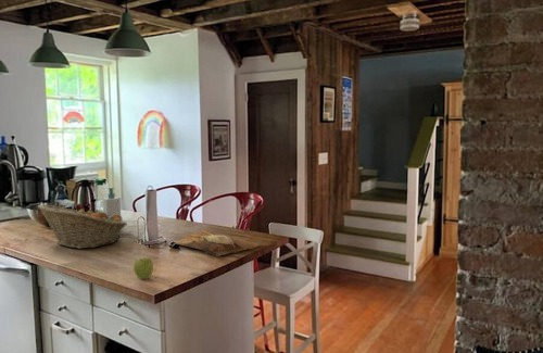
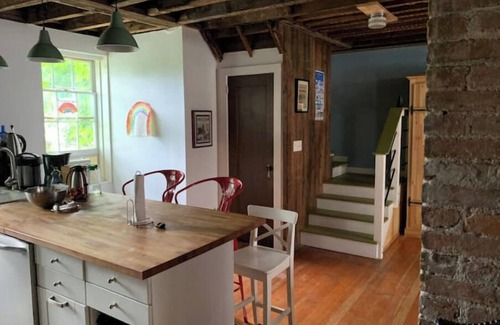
- apple [132,256,154,280]
- soap bottle [102,187,122,218]
- fruit basket [37,203,128,250]
- cutting board [173,230,261,257]
